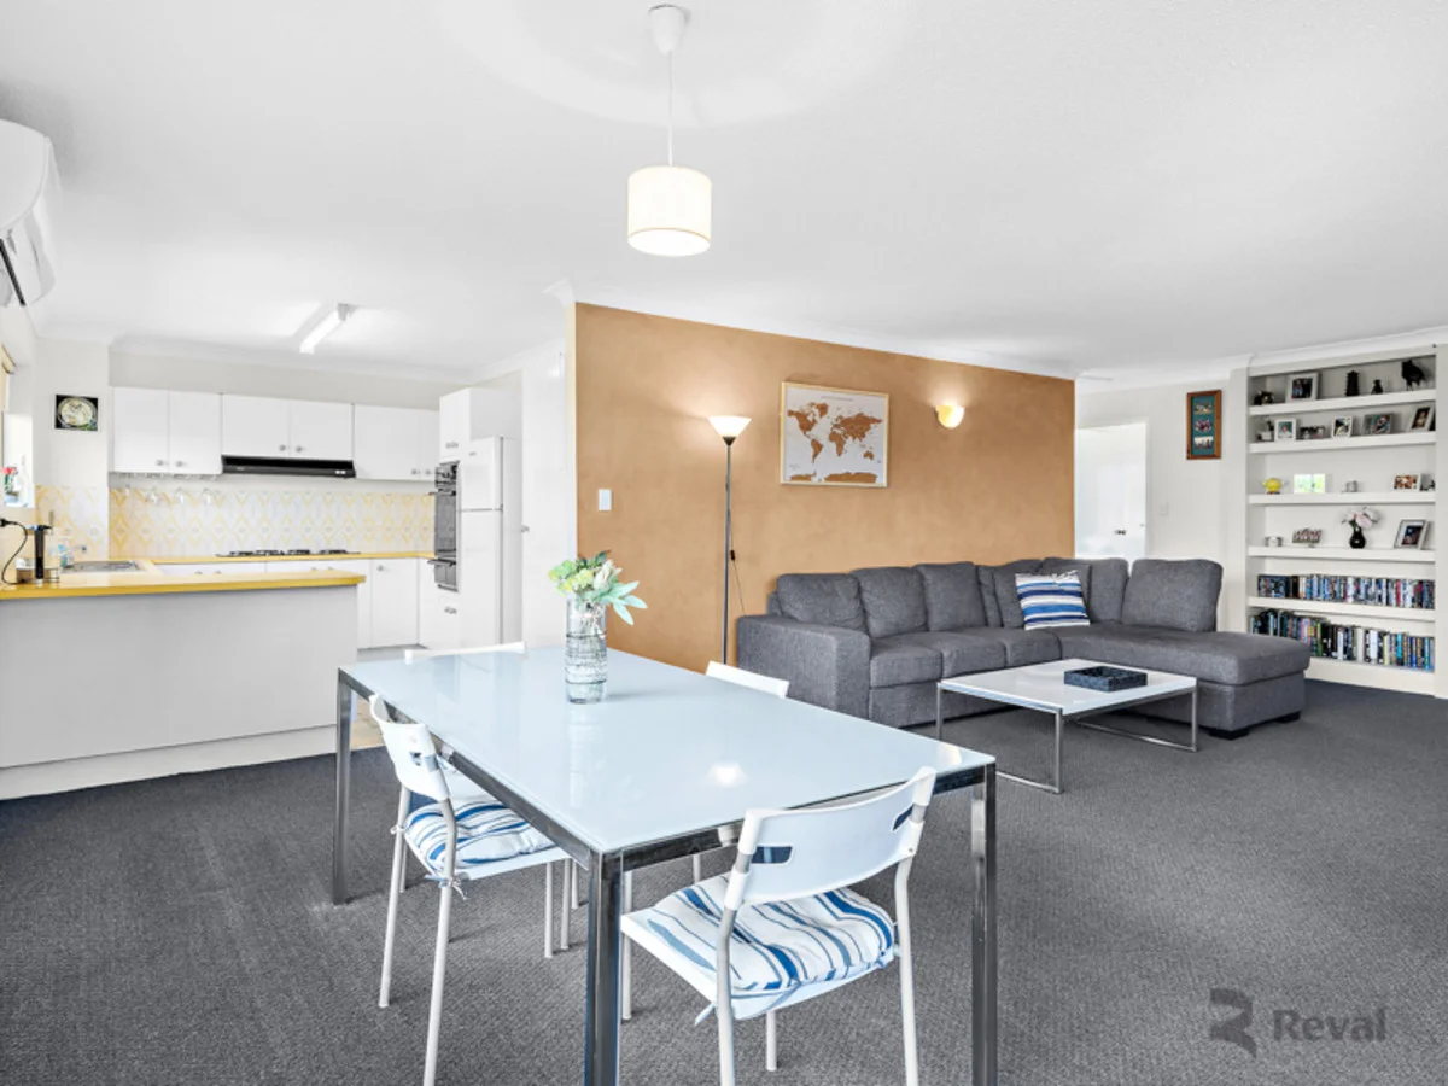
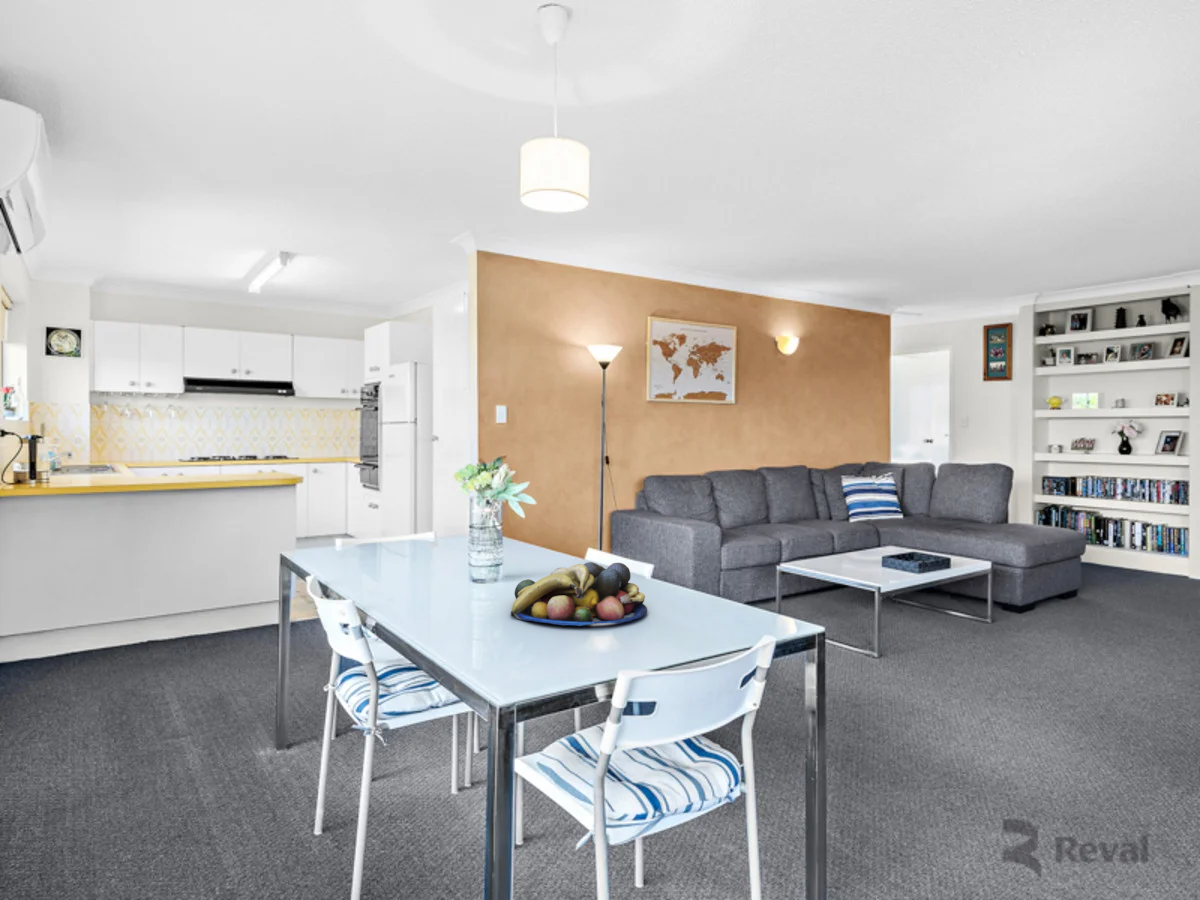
+ fruit bowl [509,561,648,627]
